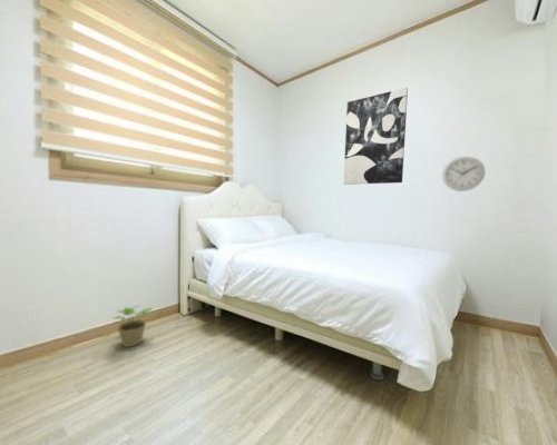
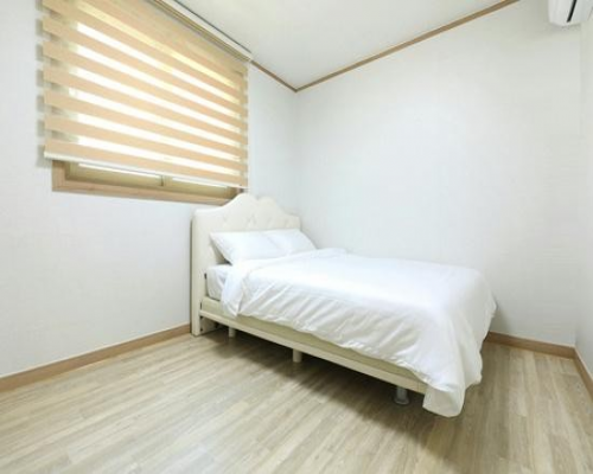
- potted plant [109,304,154,348]
- wall art [342,87,409,186]
- wall clock [441,156,486,192]
